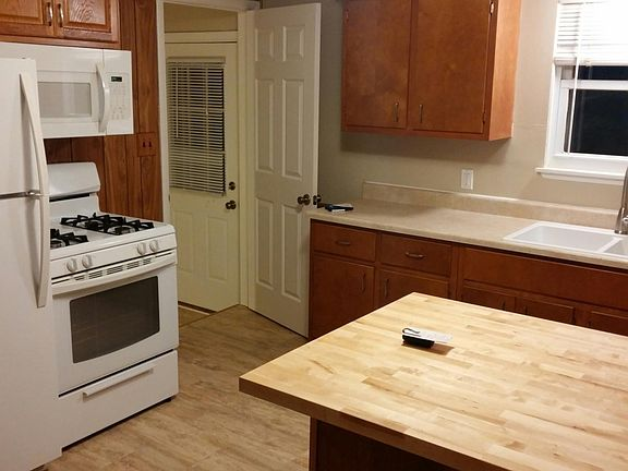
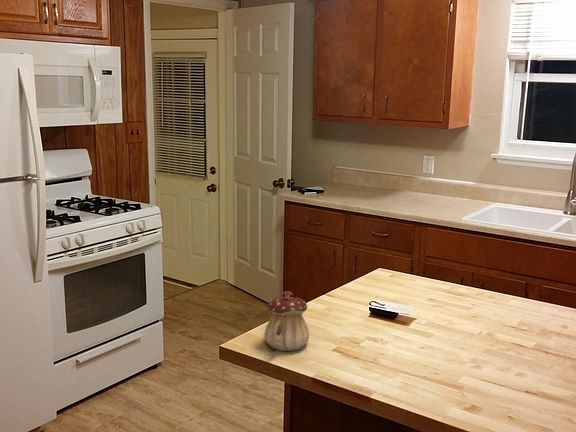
+ teapot [263,290,310,352]
